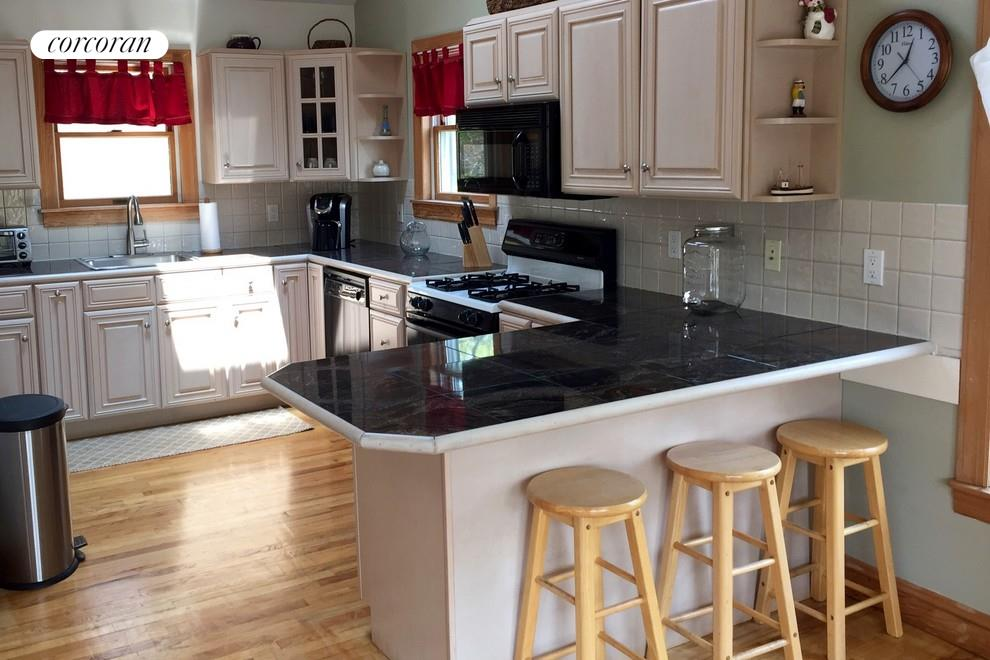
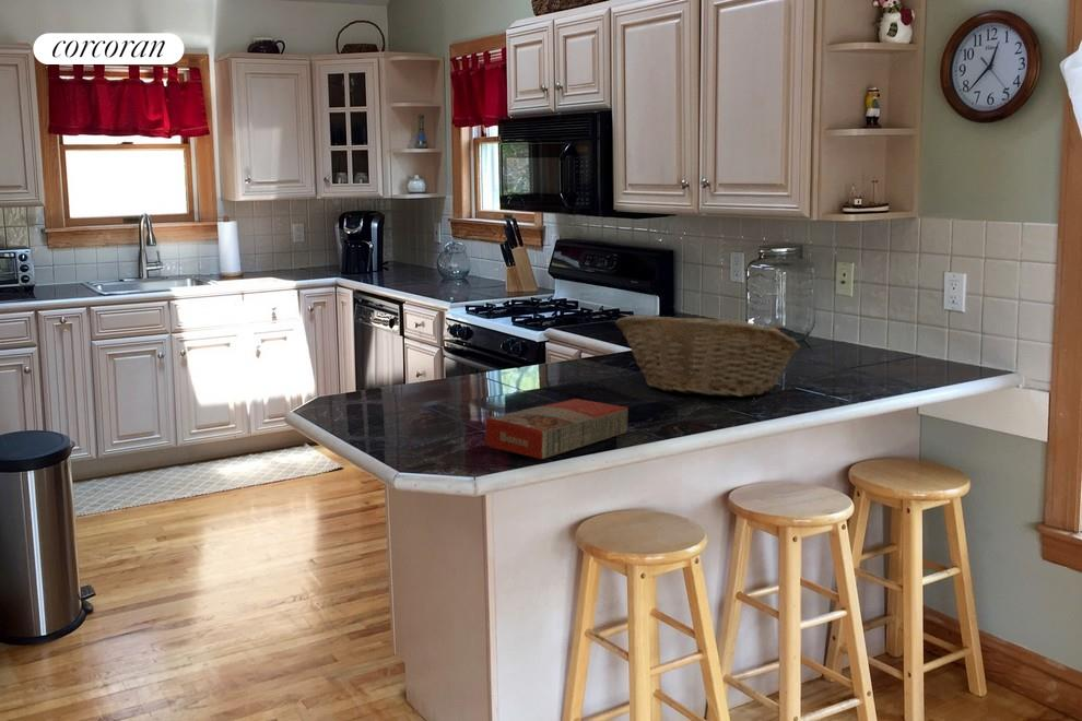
+ fruit basket [615,314,802,398]
+ macaroni box [484,398,630,460]
